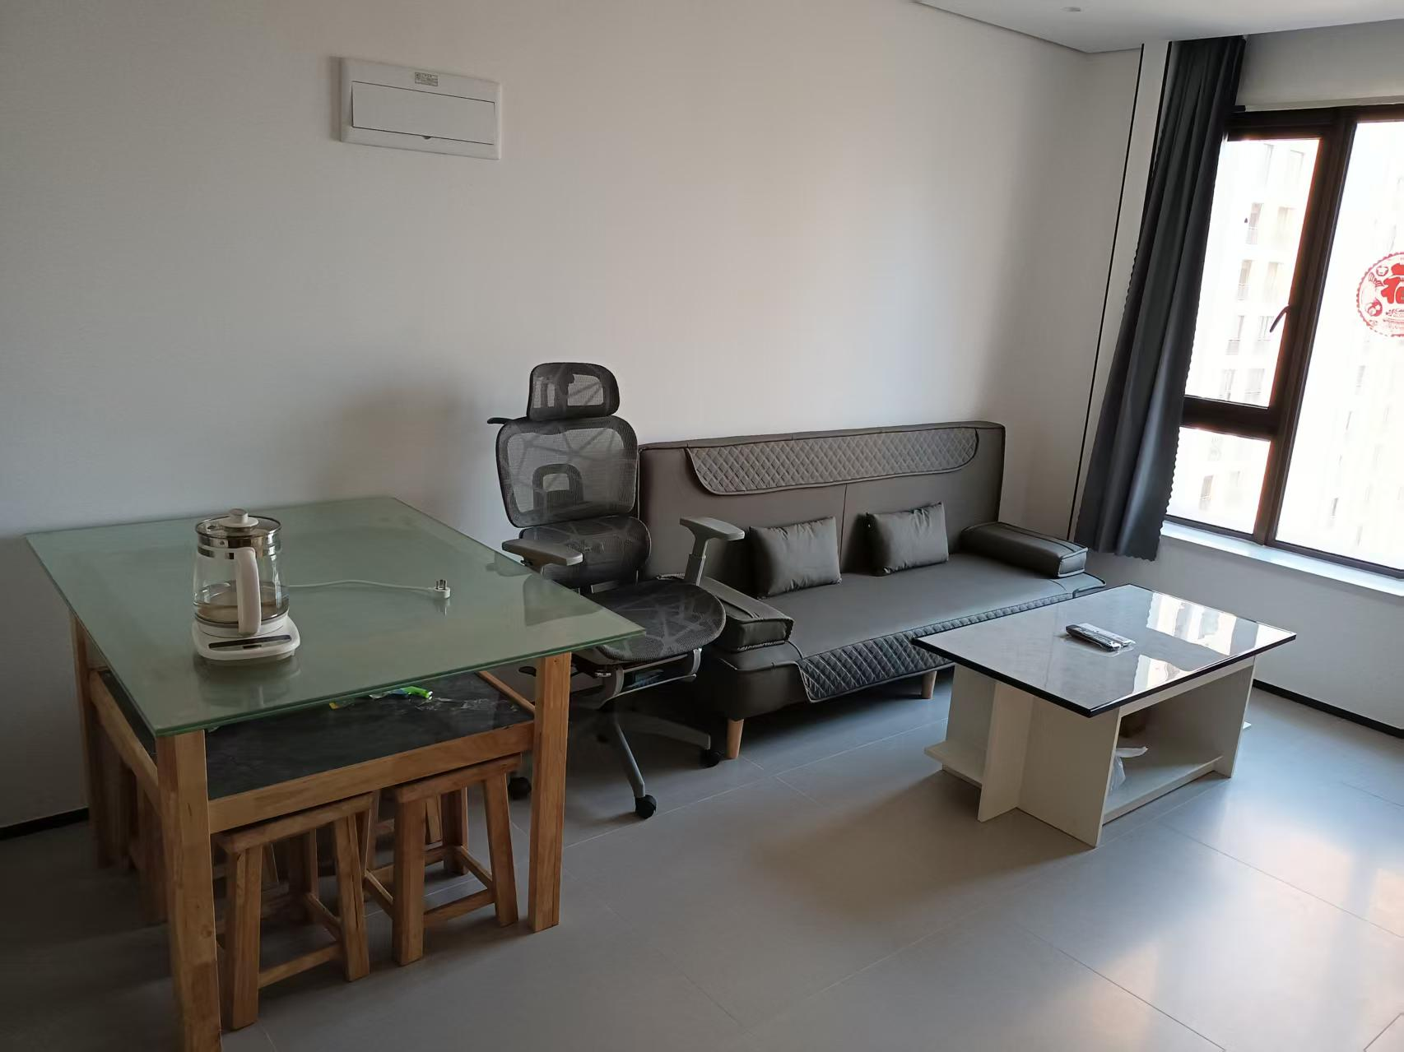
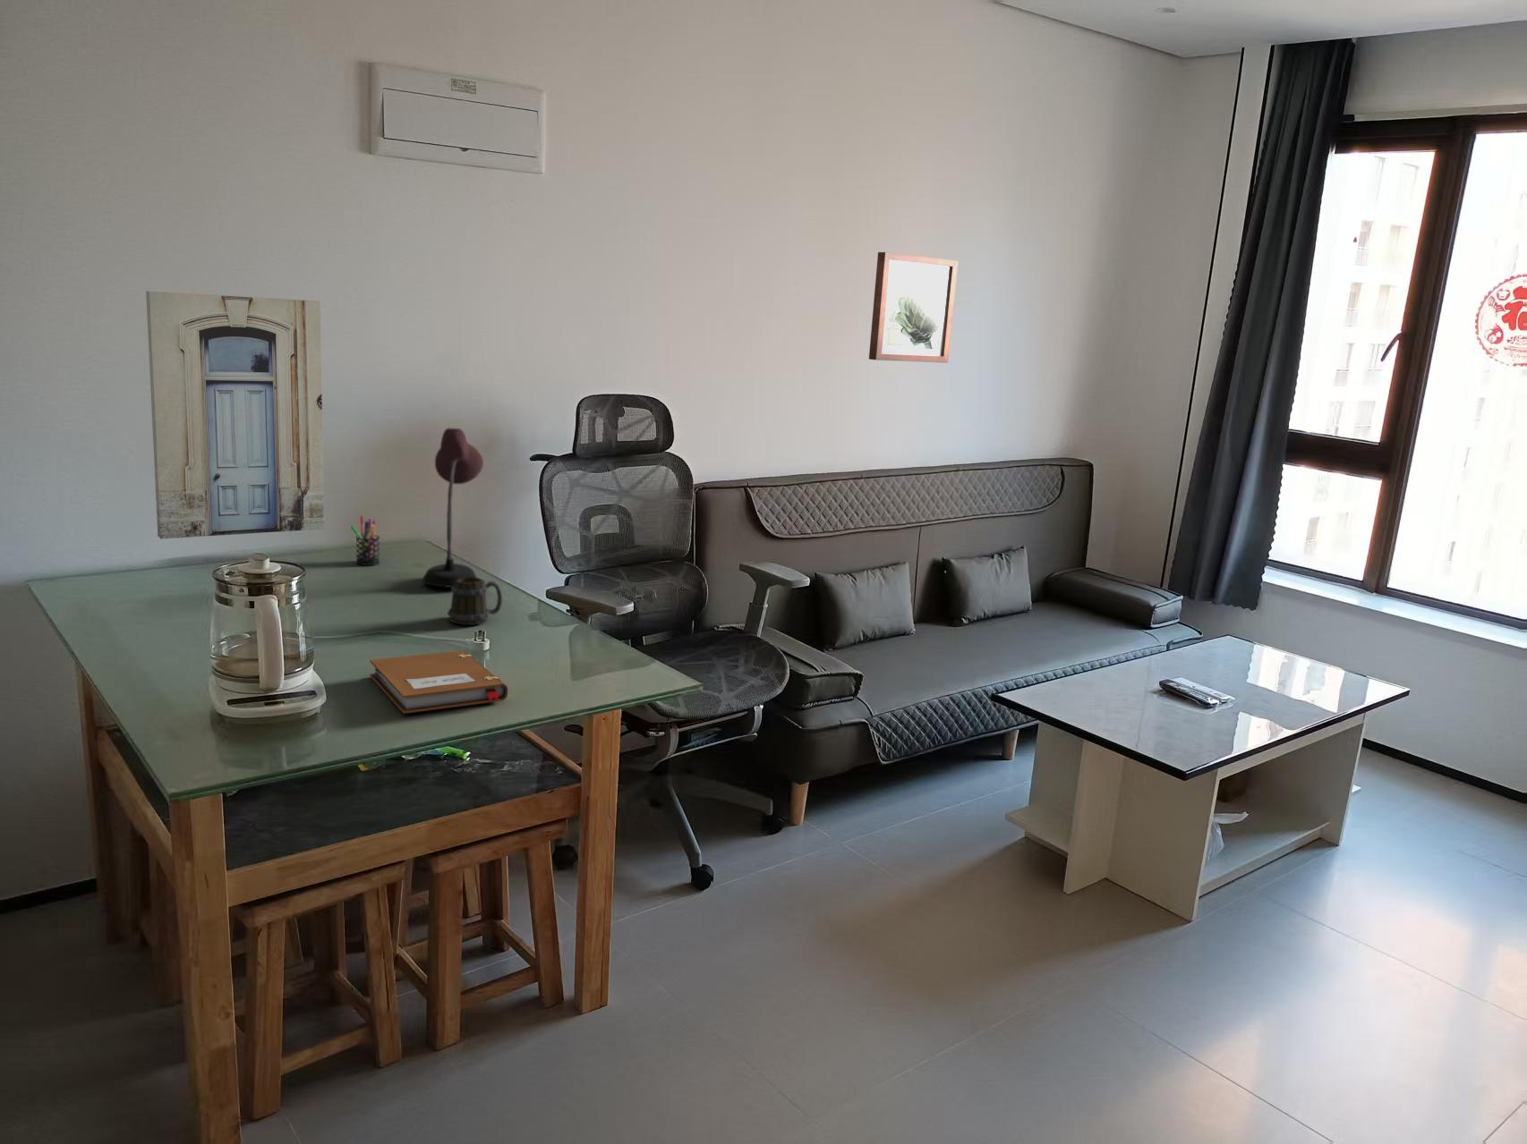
+ wall art [145,291,325,540]
+ desk lamp [422,428,485,589]
+ pen holder [350,516,380,566]
+ notebook [369,649,509,715]
+ mug [446,577,503,626]
+ wall art [868,251,958,363]
